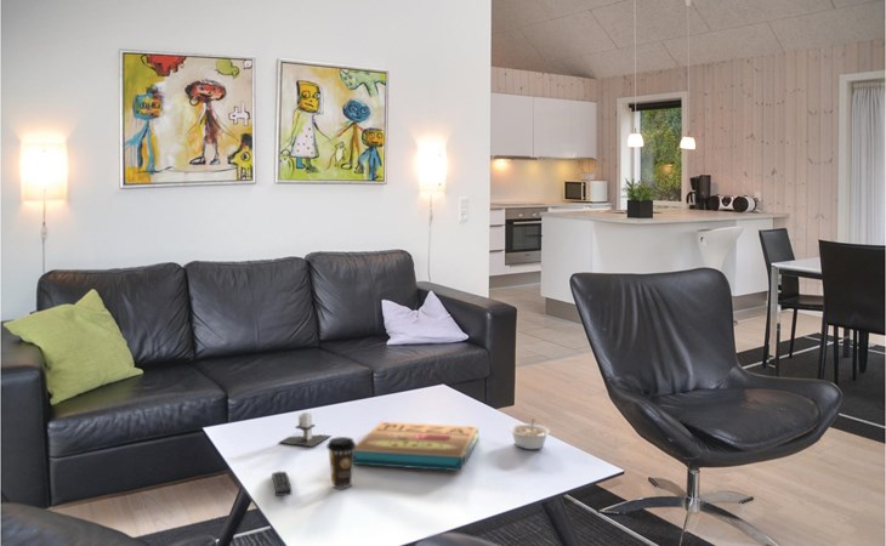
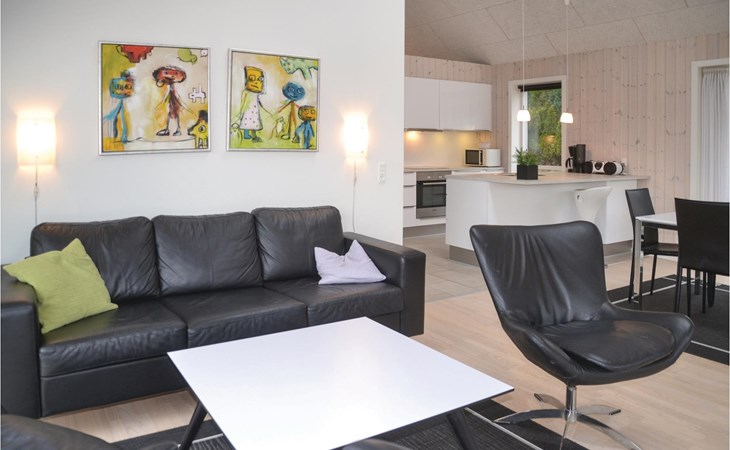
- architectural model [278,411,331,448]
- legume [507,417,551,450]
- remote control [271,471,293,497]
- coffee cup [325,436,357,489]
- pizza box [353,421,479,472]
